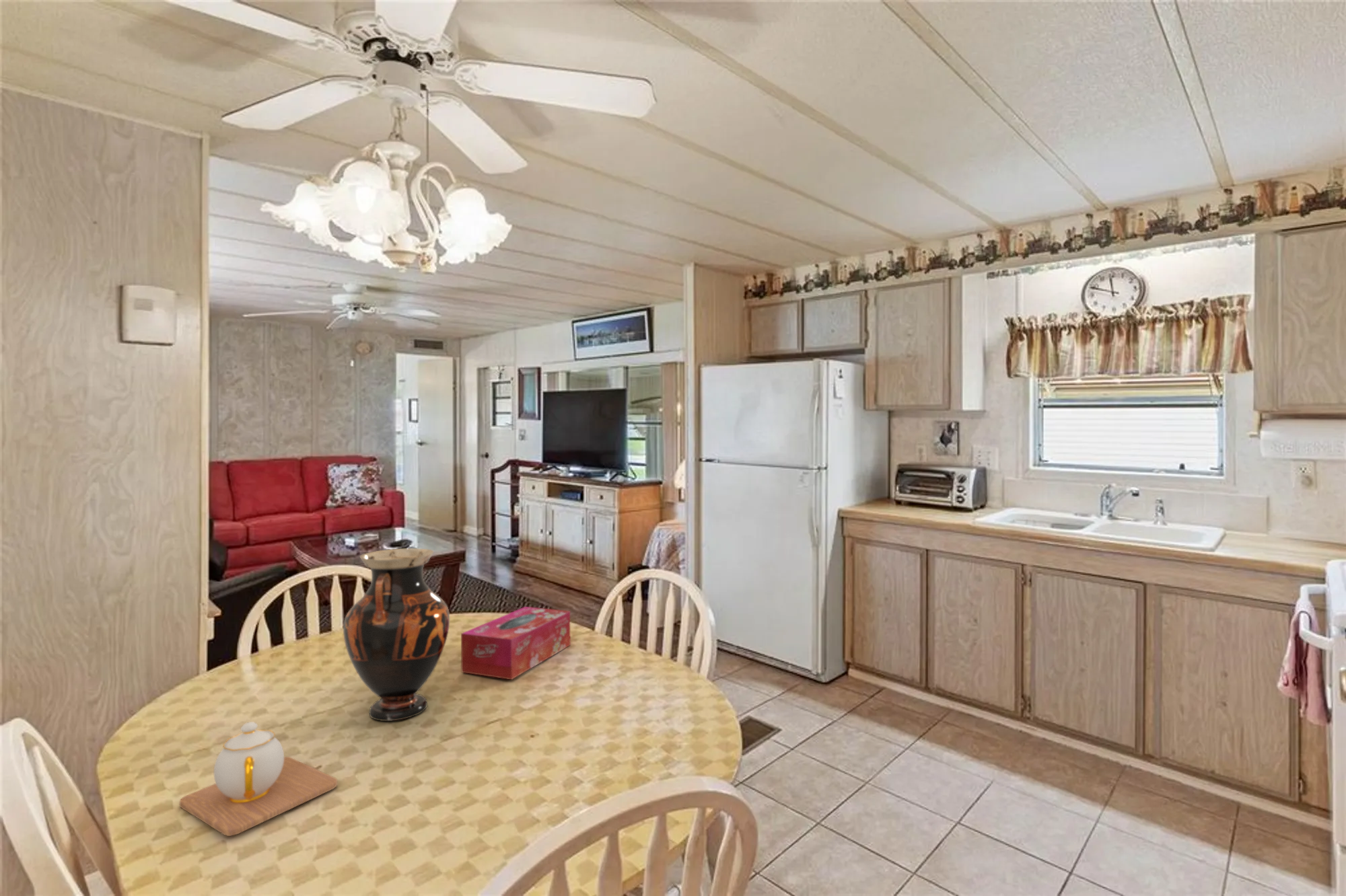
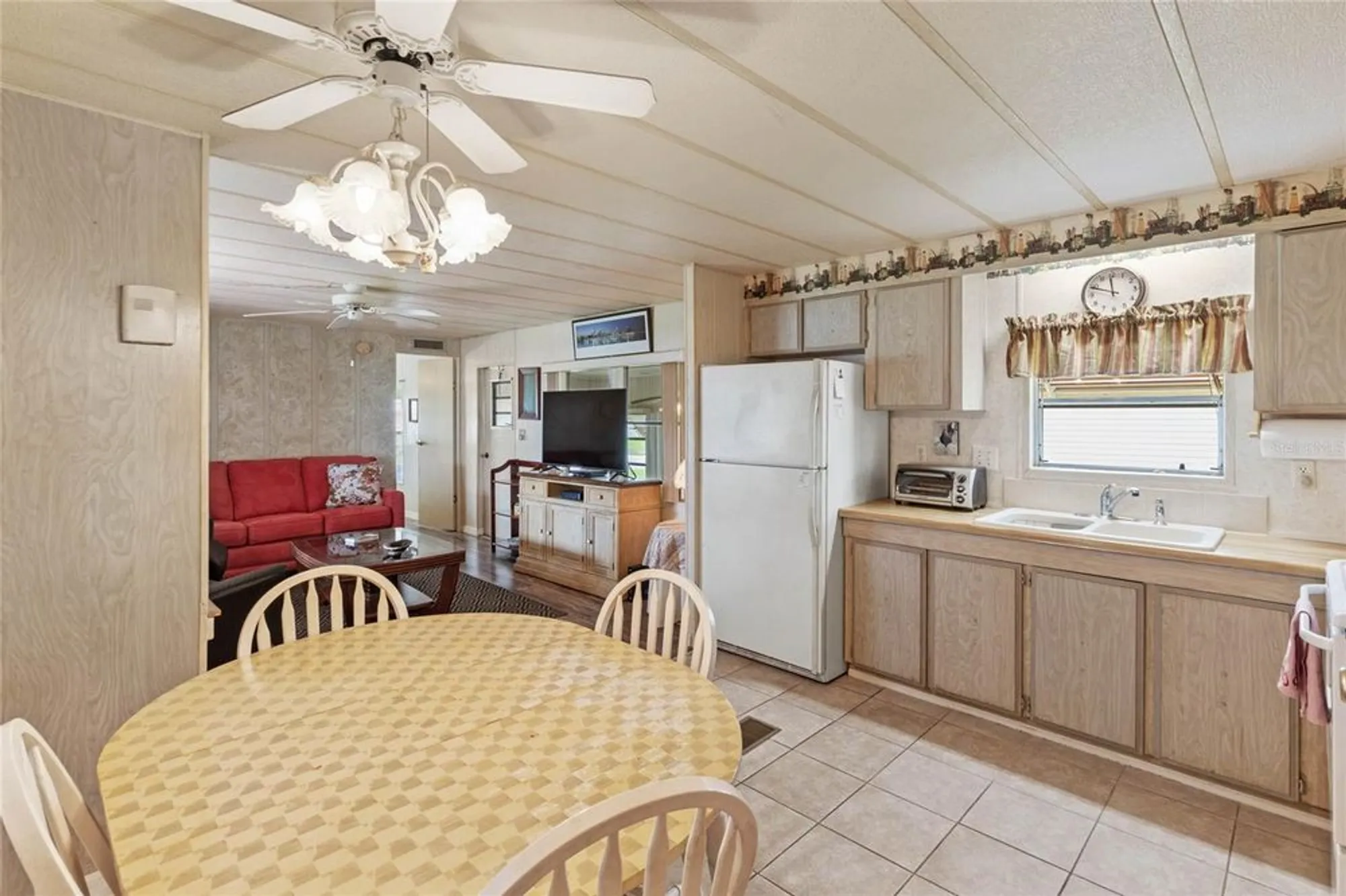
- tissue box [460,606,571,680]
- teapot [179,721,338,837]
- vase [343,548,450,722]
